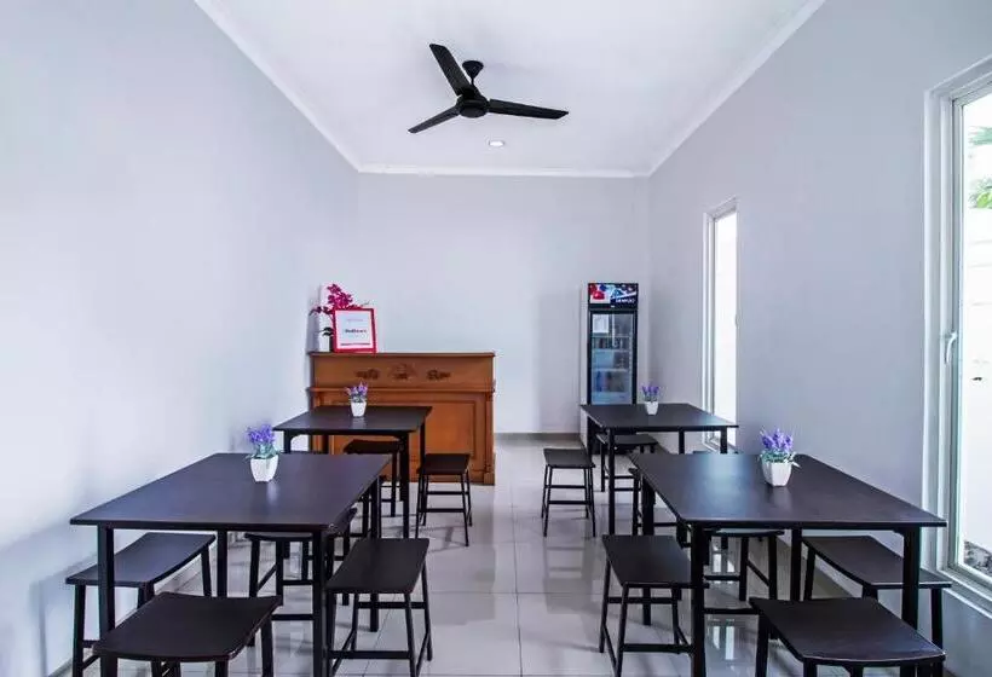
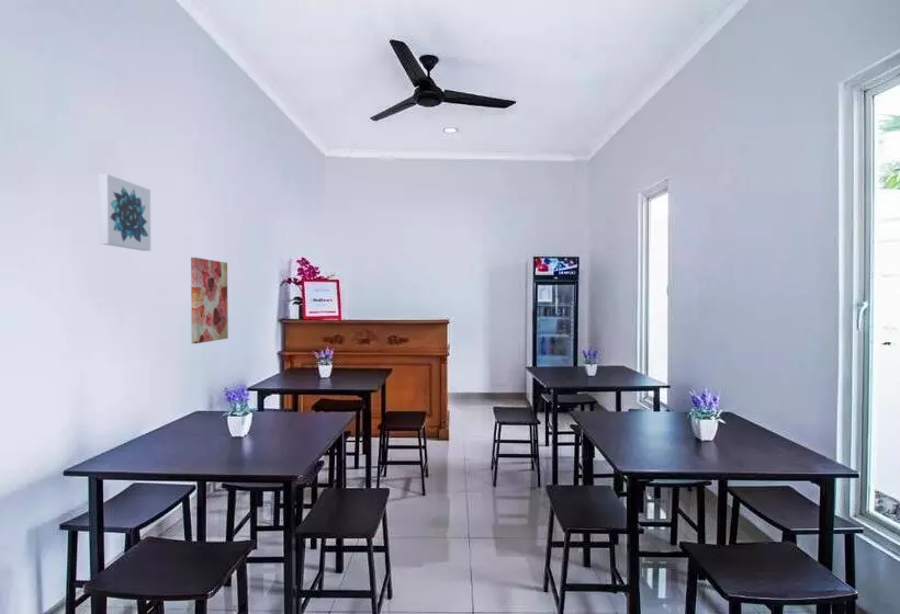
+ wall art [98,173,151,252]
+ wall art [190,257,229,344]
